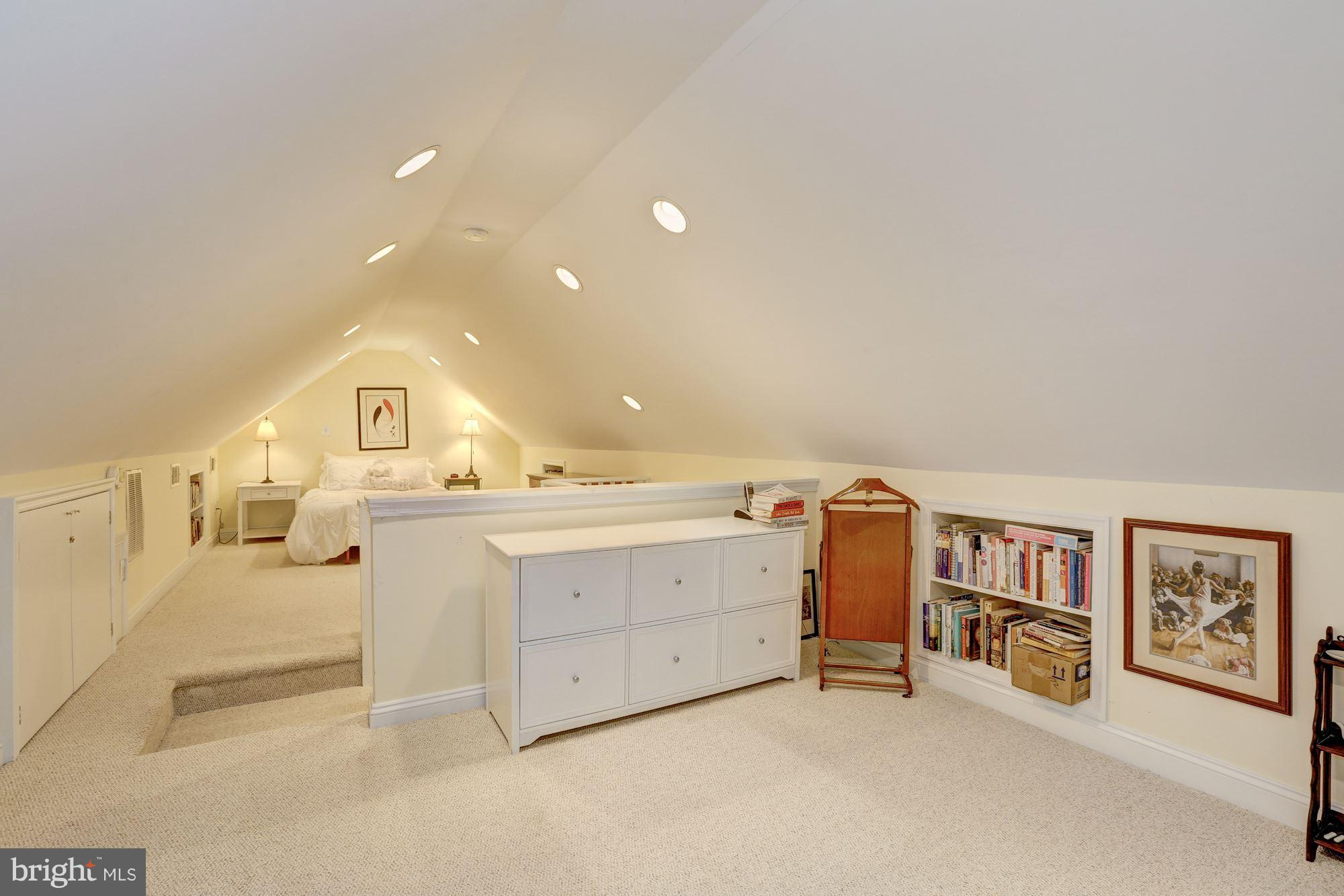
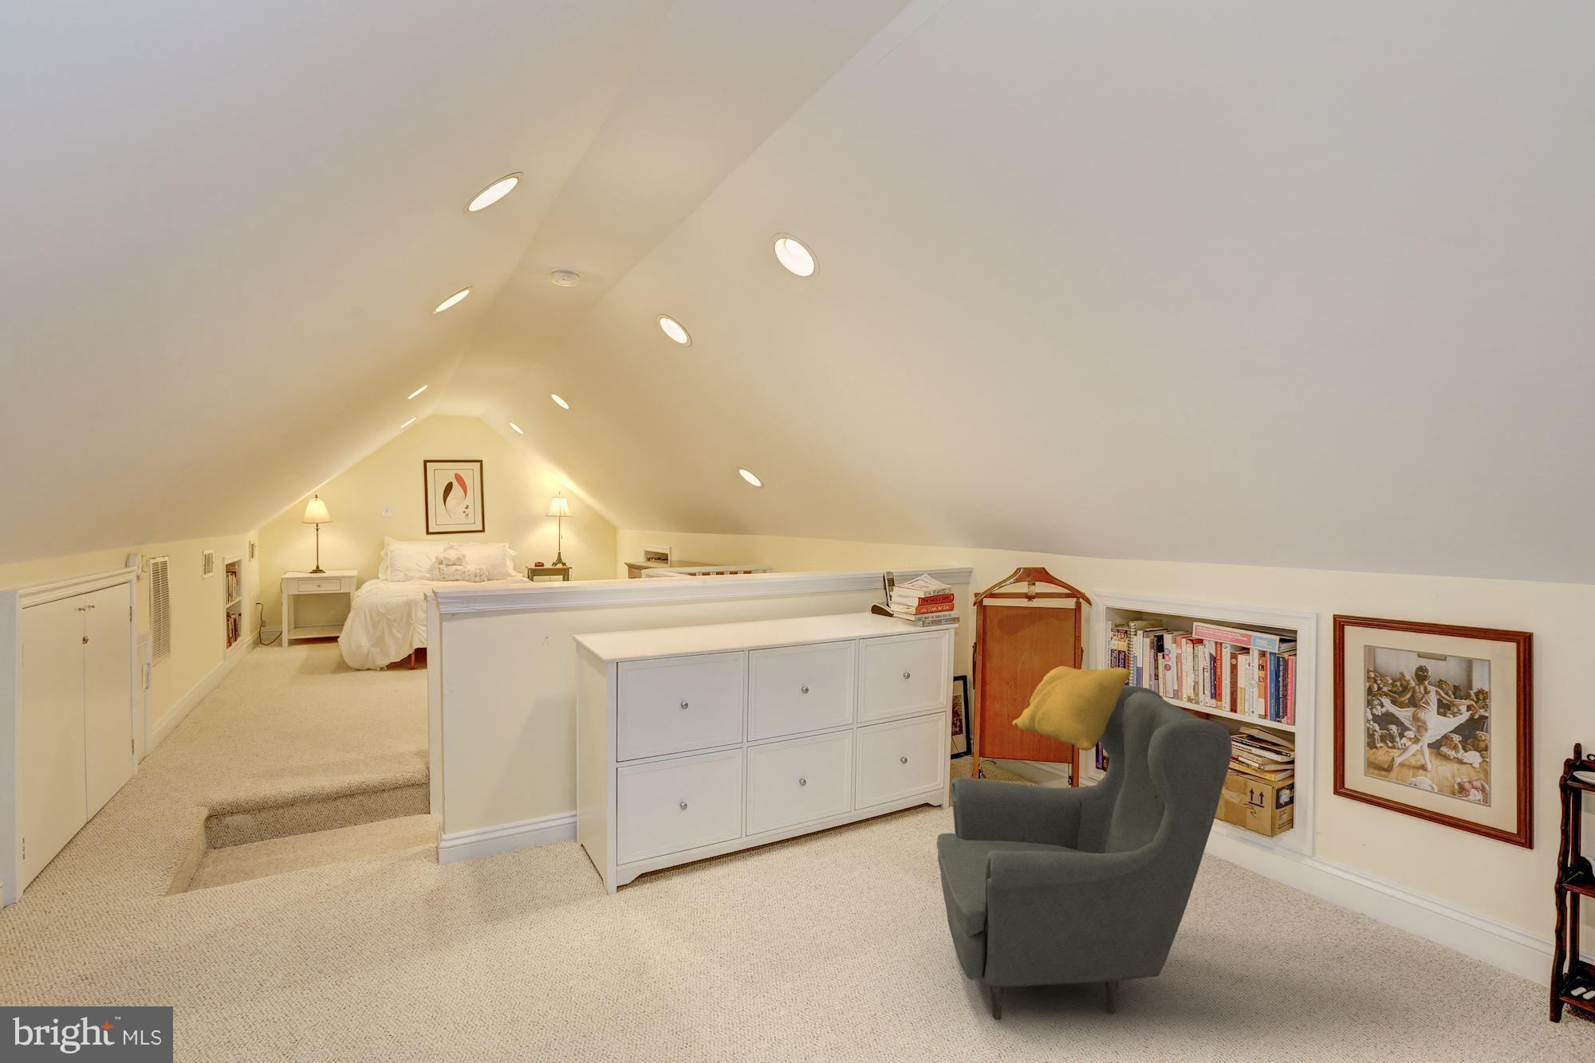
+ armchair [935,666,1233,1020]
